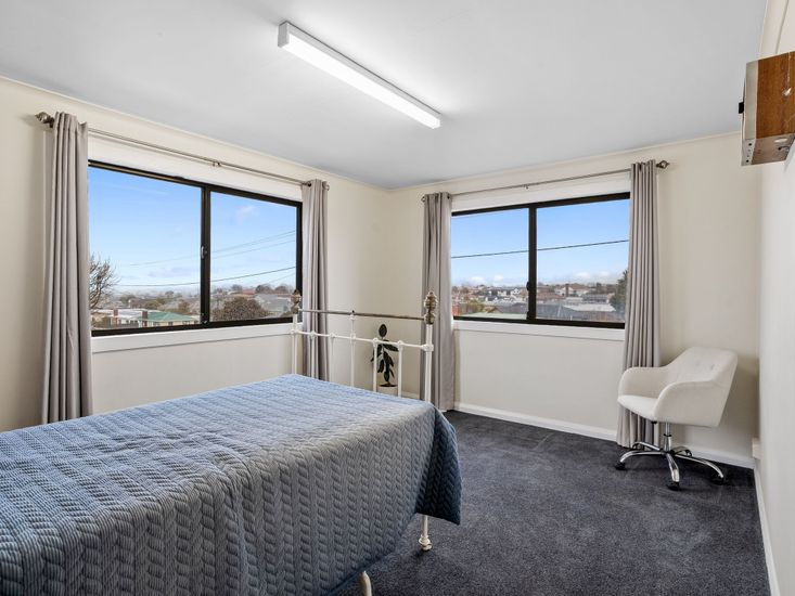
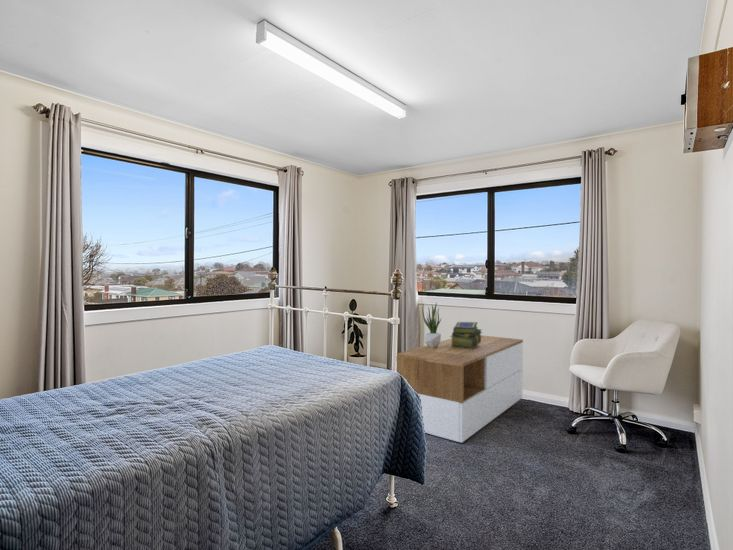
+ potted plant [421,301,443,348]
+ stack of books [449,321,483,349]
+ storage bench [396,334,524,444]
